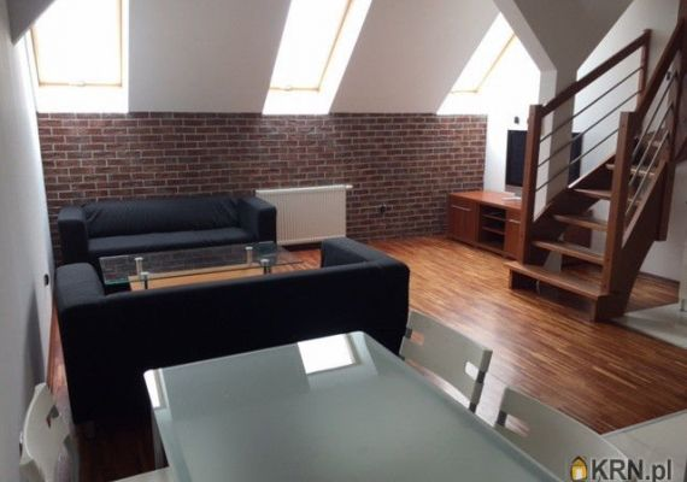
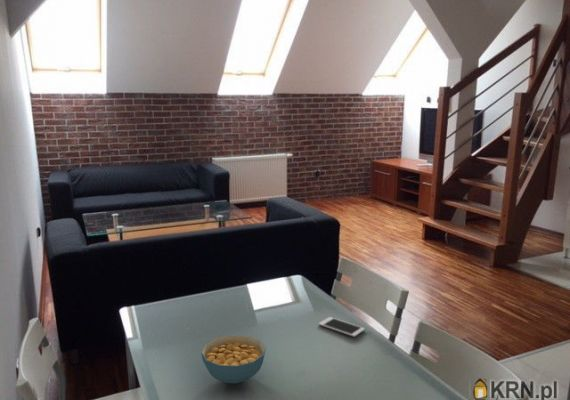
+ cereal bowl [200,334,267,384]
+ cell phone [318,316,366,338]
